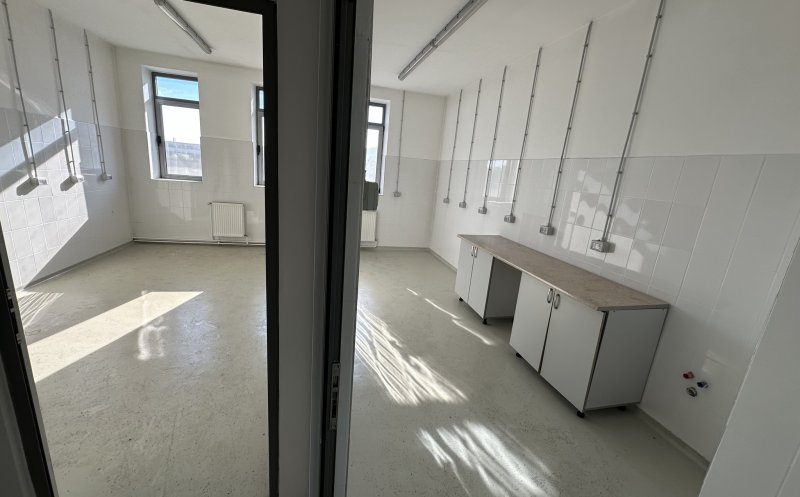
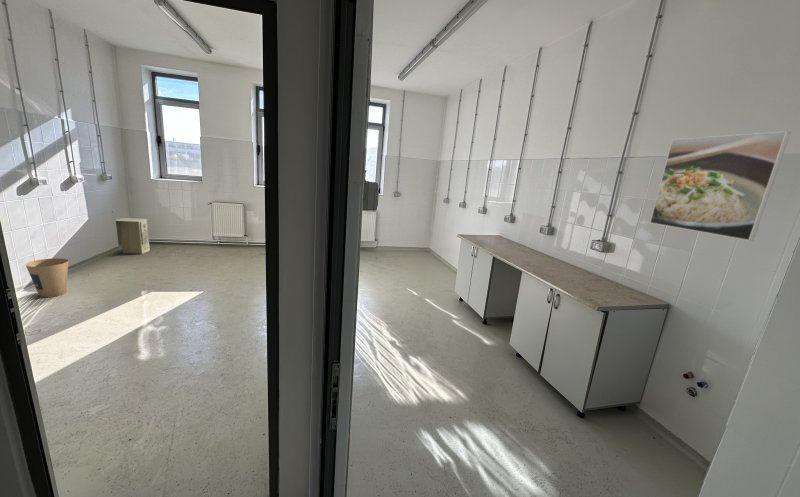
+ air purifier [115,217,151,255]
+ trash can [24,257,69,298]
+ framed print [649,130,792,242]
